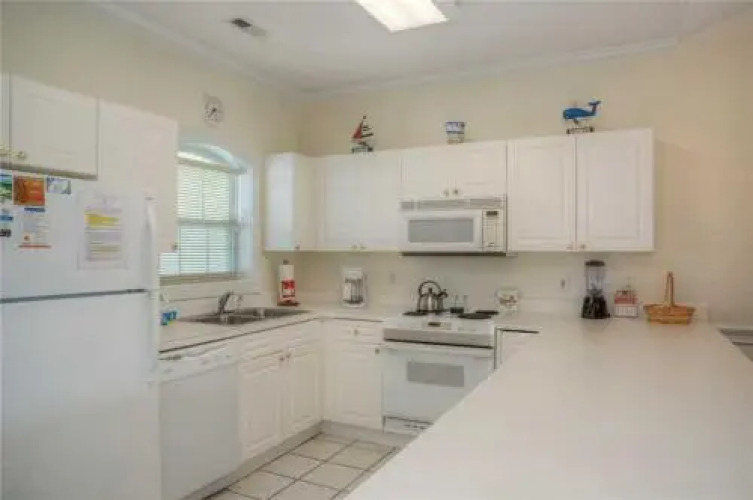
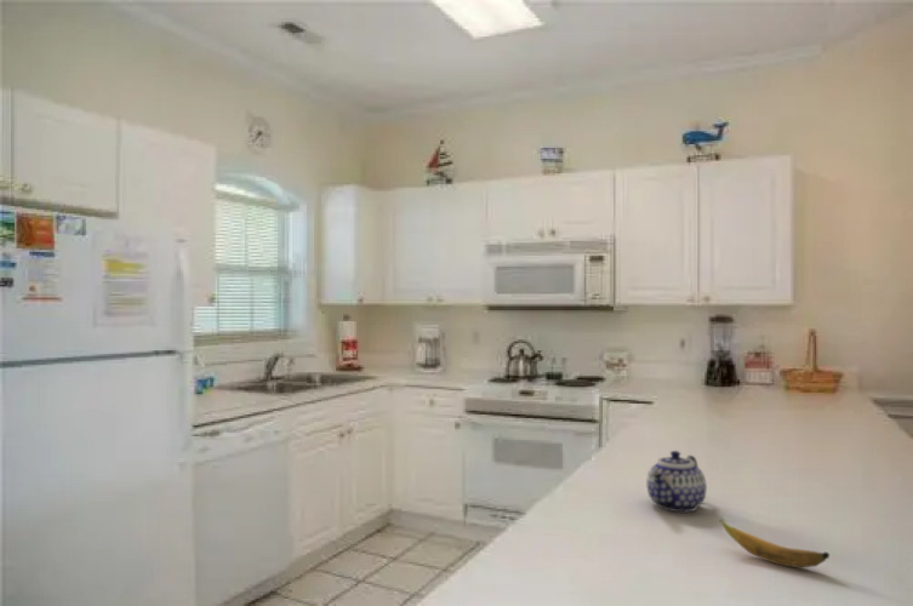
+ teapot [645,450,708,513]
+ banana [718,518,831,568]
